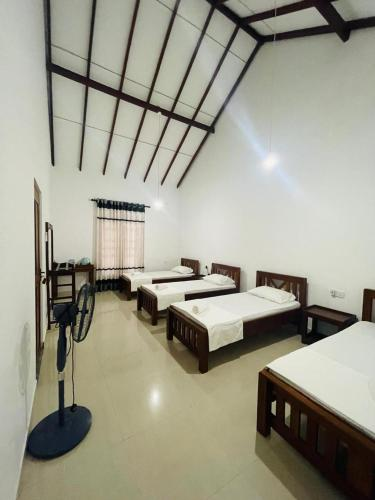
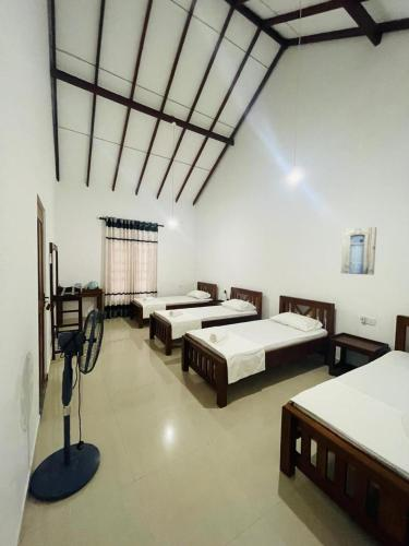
+ wall art [340,226,377,276]
